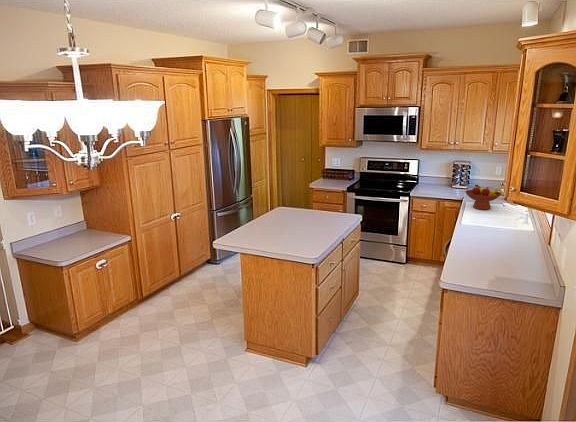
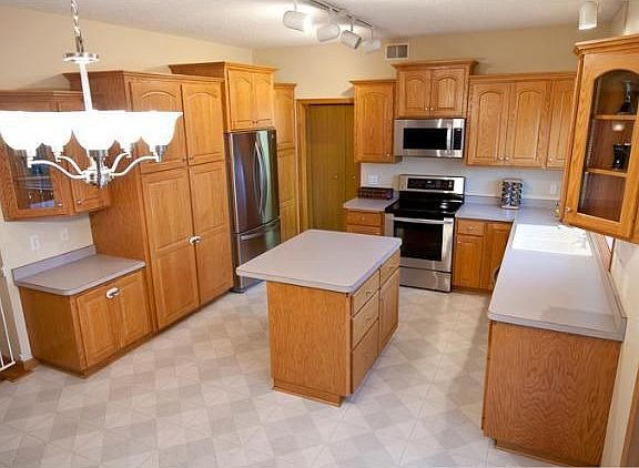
- fruit bowl [464,184,503,211]
